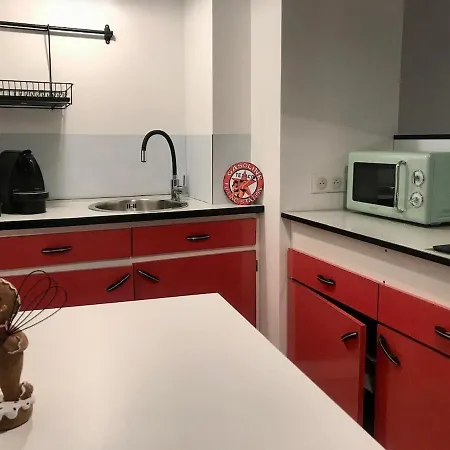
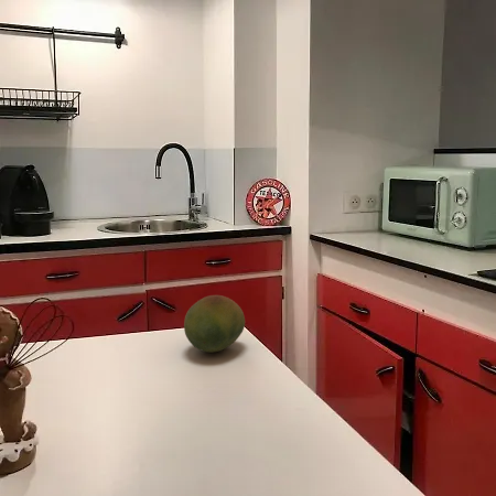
+ fruit [183,294,246,354]
